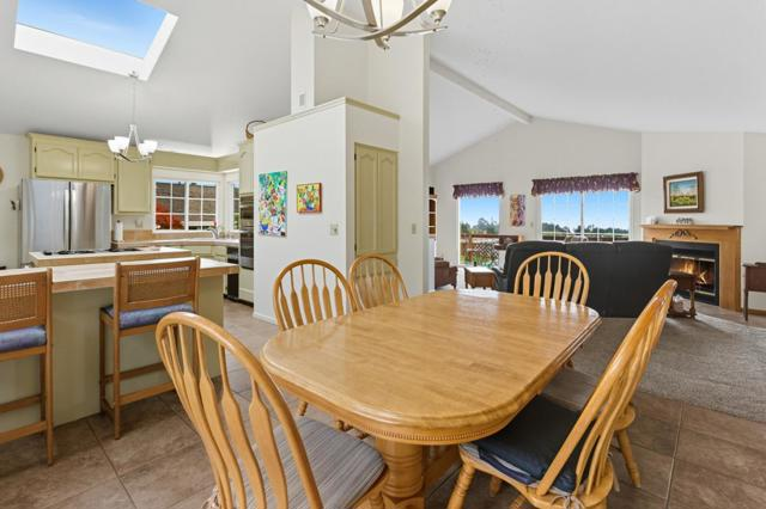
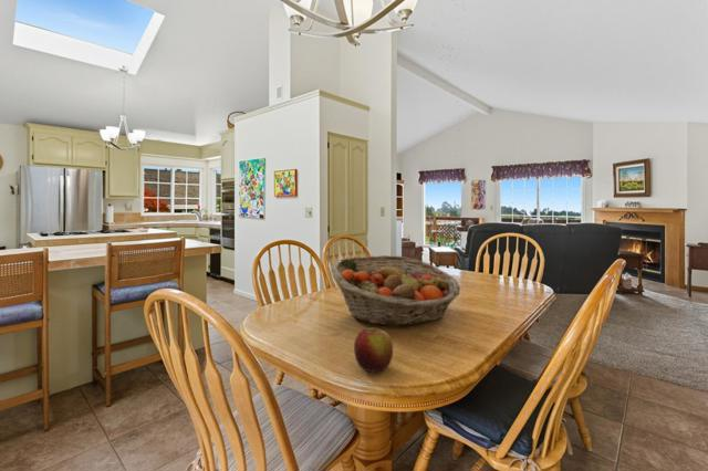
+ apple [353,326,394,374]
+ fruit basket [330,254,461,326]
